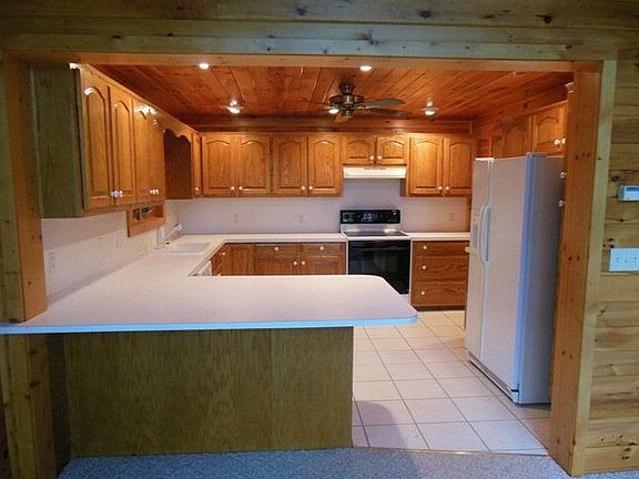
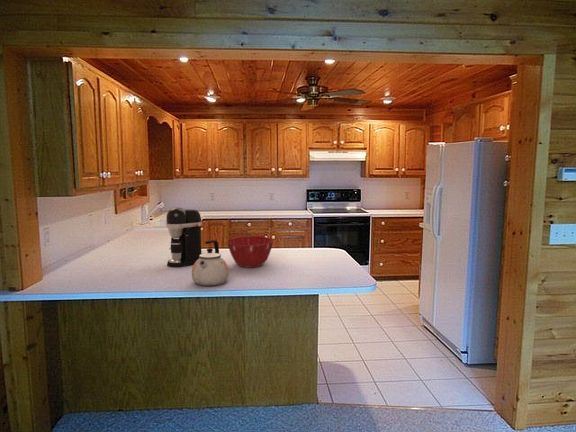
+ mixing bowl [226,235,275,269]
+ coffee maker [165,207,203,268]
+ kettle [191,239,230,286]
